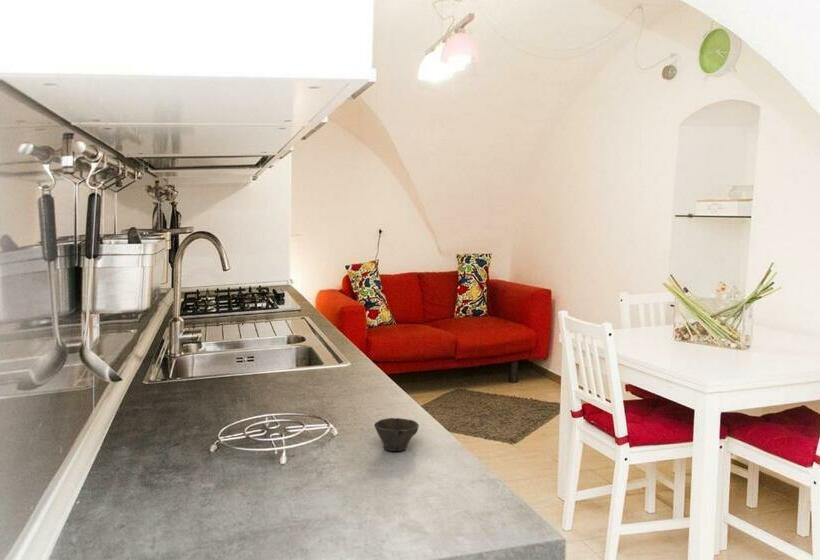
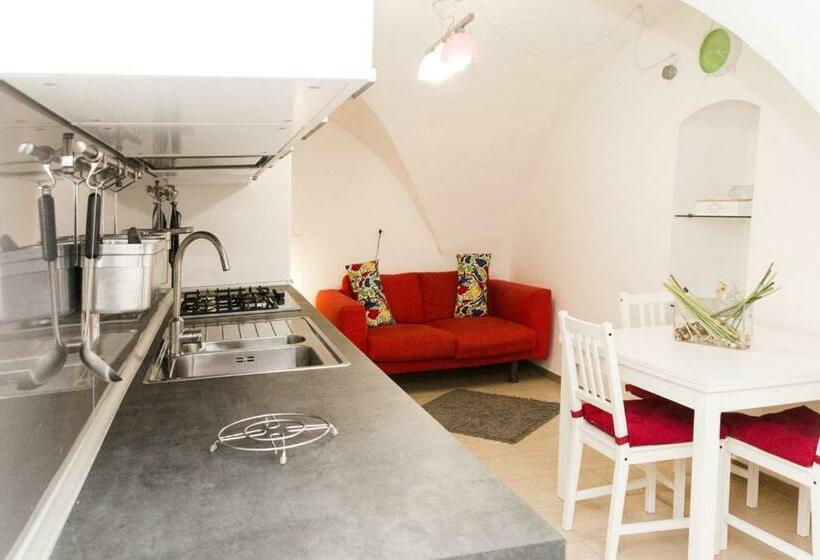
- cup [373,417,420,452]
